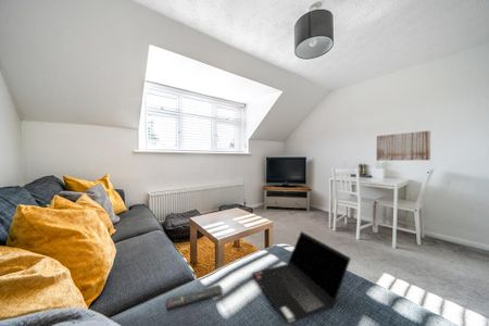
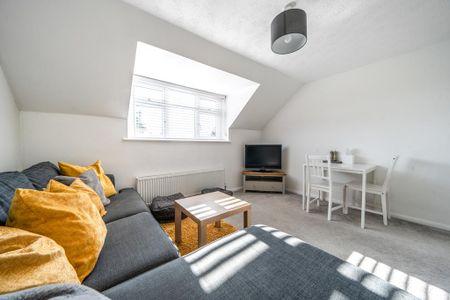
- laptop computer [251,230,352,325]
- wall art [376,129,431,162]
- remote control [166,284,223,312]
